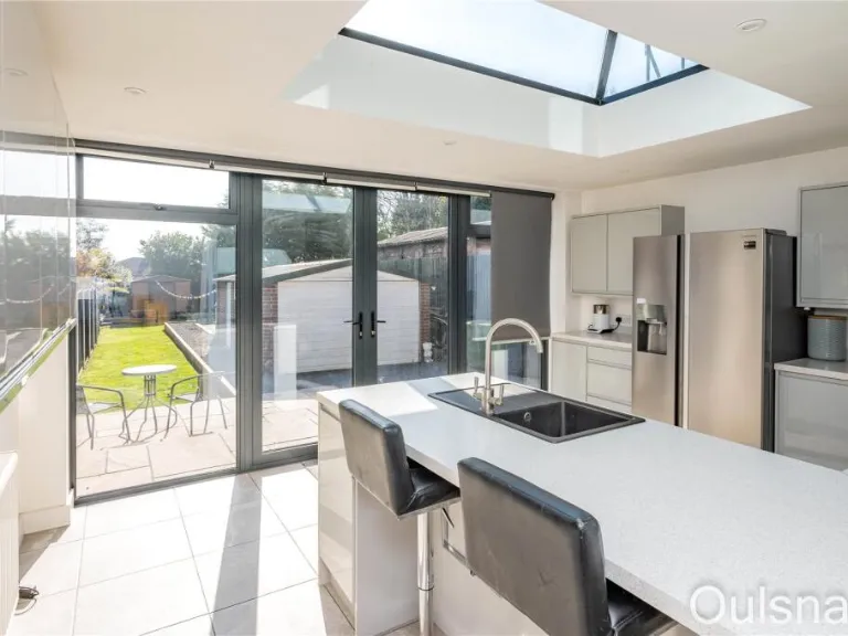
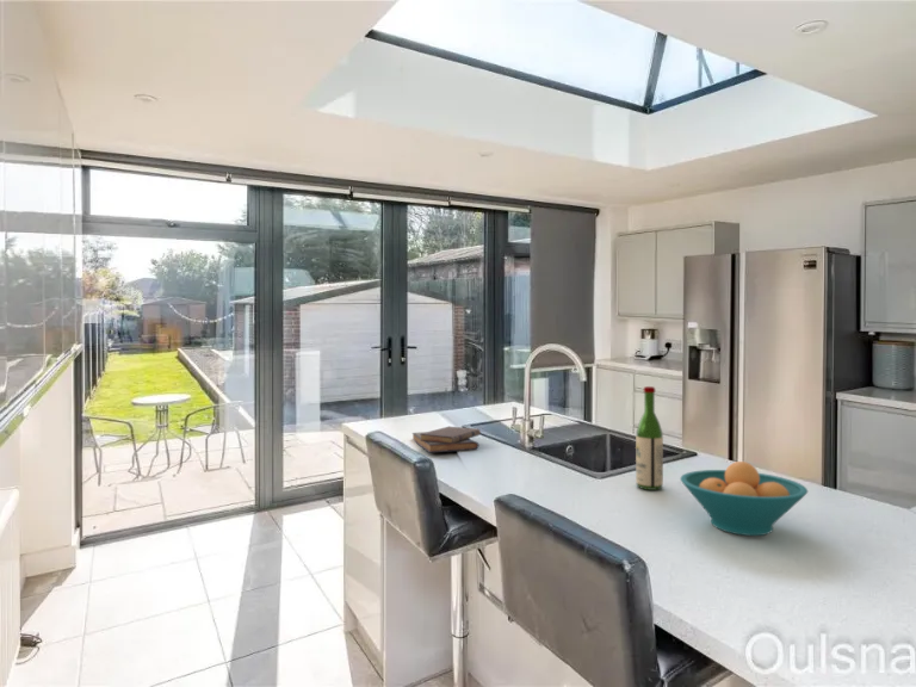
+ fruit bowl [679,460,809,537]
+ wine bottle [635,385,664,491]
+ diary [411,426,482,453]
